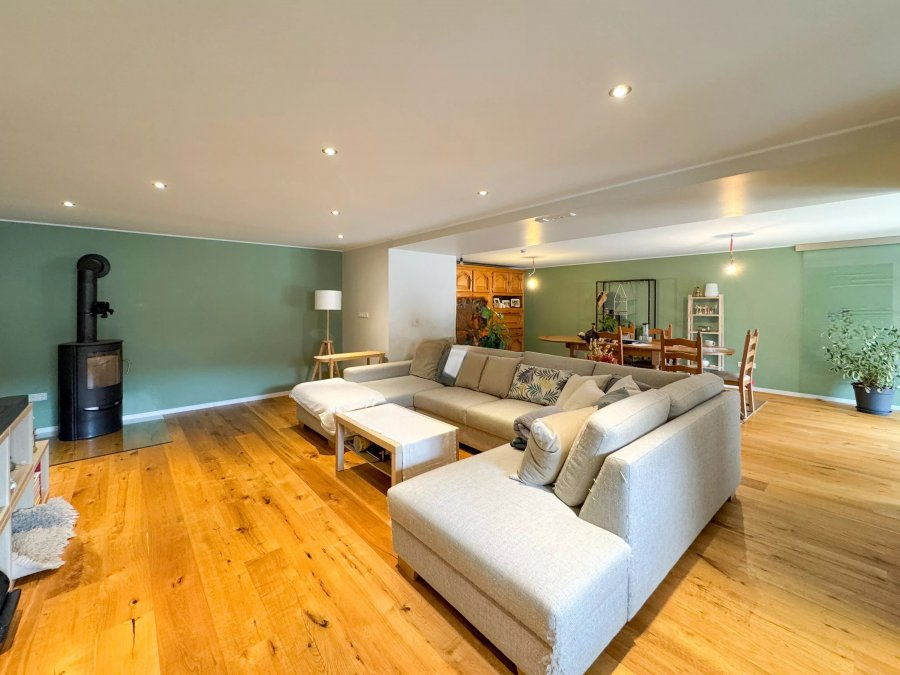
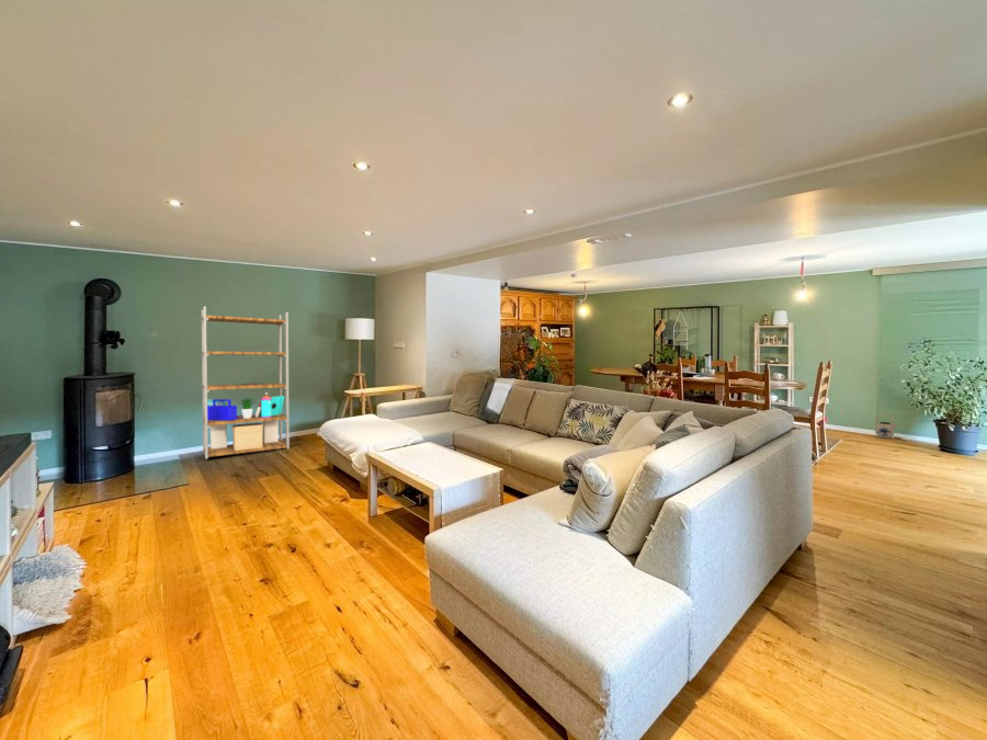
+ shelving unit [201,306,291,459]
+ teapot [874,413,898,440]
